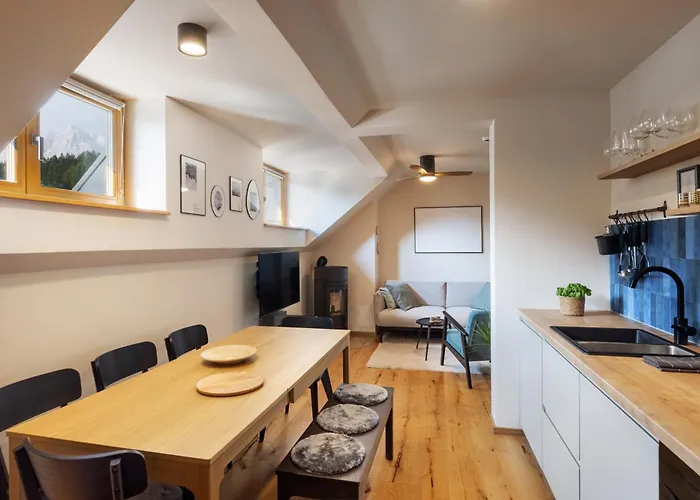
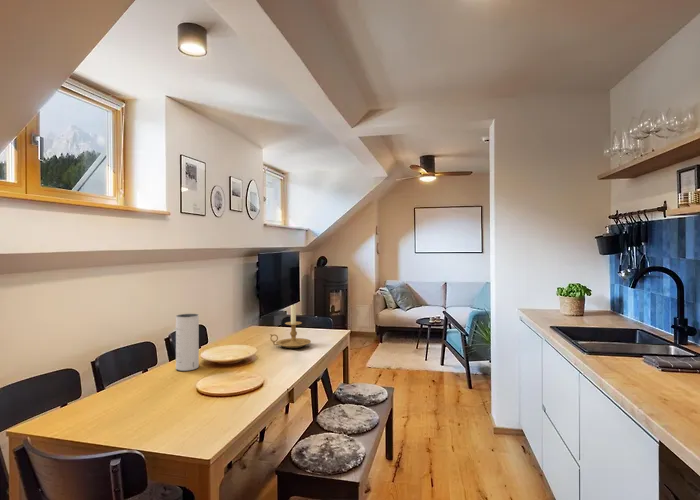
+ candle holder [269,302,312,349]
+ speaker [175,313,200,372]
